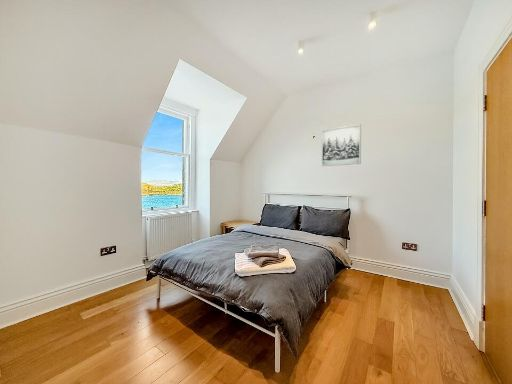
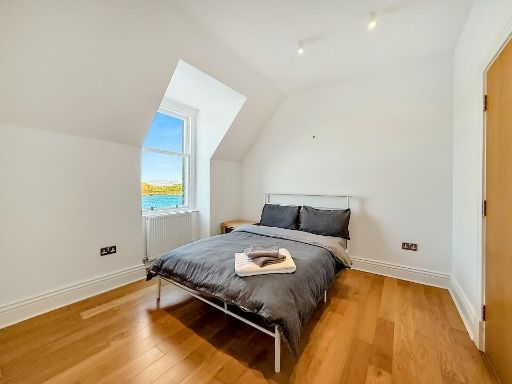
- wall art [320,123,362,167]
